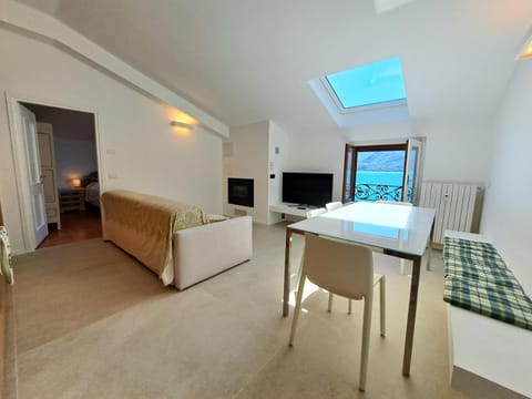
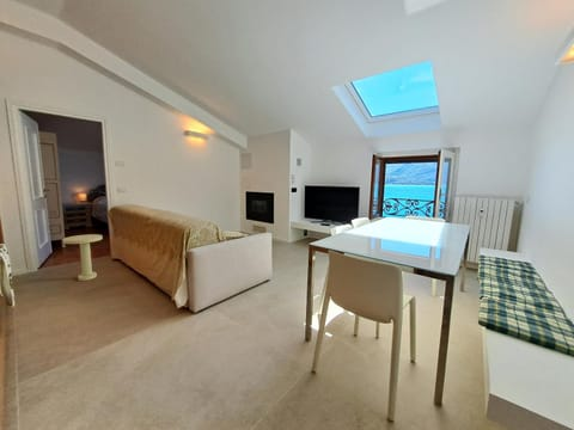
+ side table [61,233,104,282]
